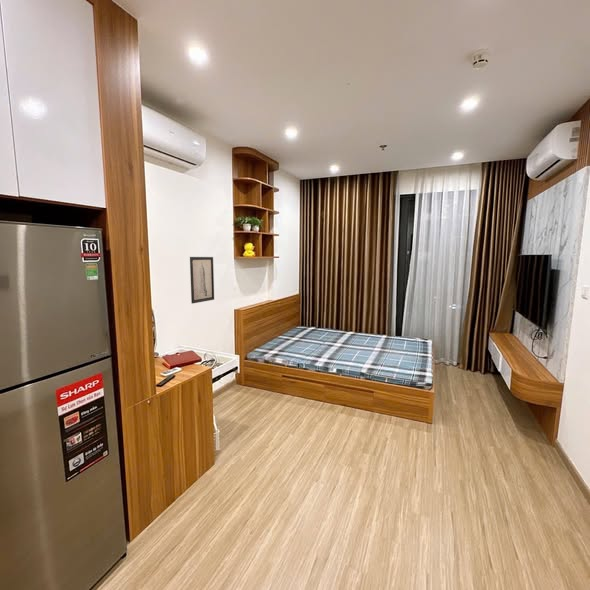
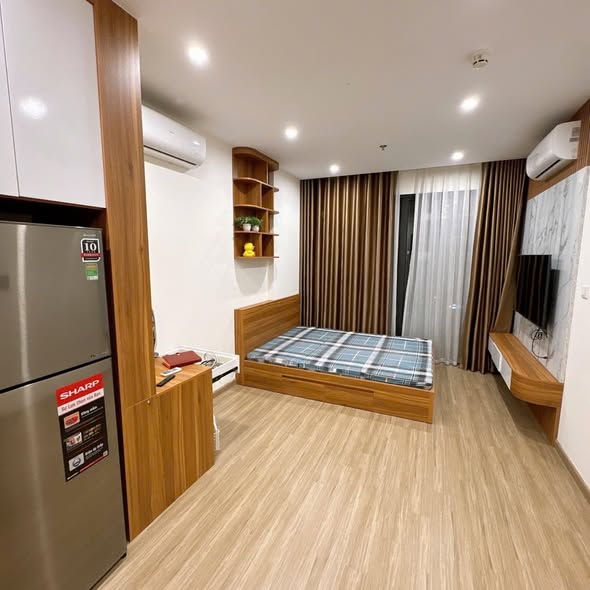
- wall art [189,256,215,305]
